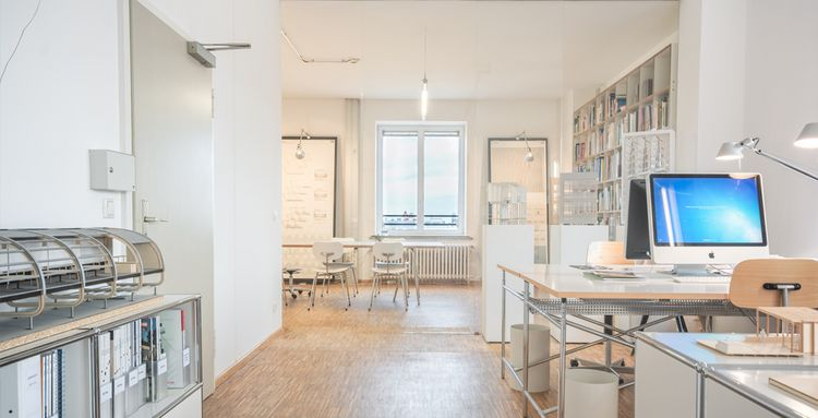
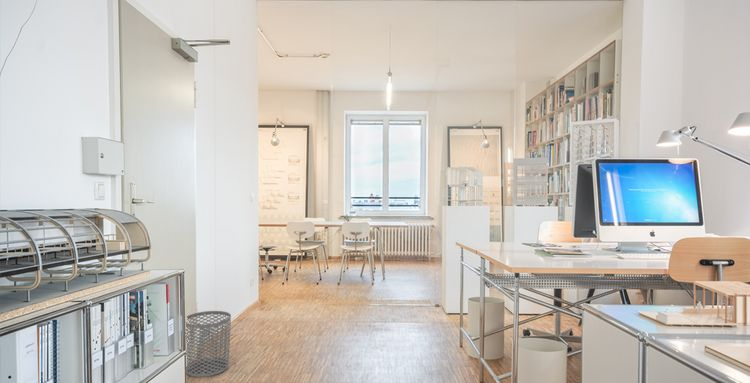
+ waste bin [185,310,232,378]
